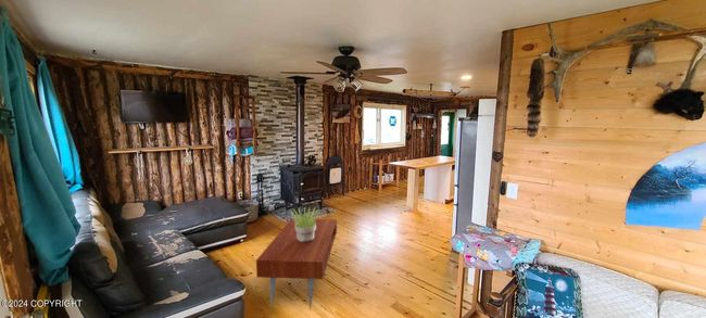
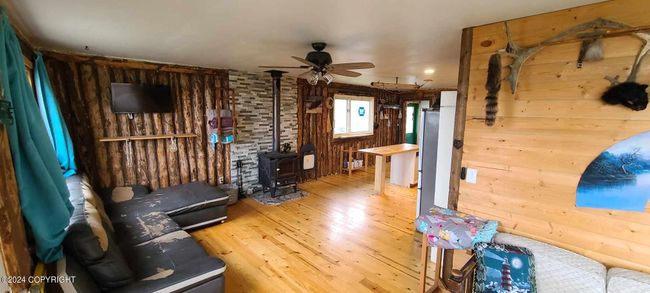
- coffee table [255,217,338,311]
- potted plant [289,205,319,242]
